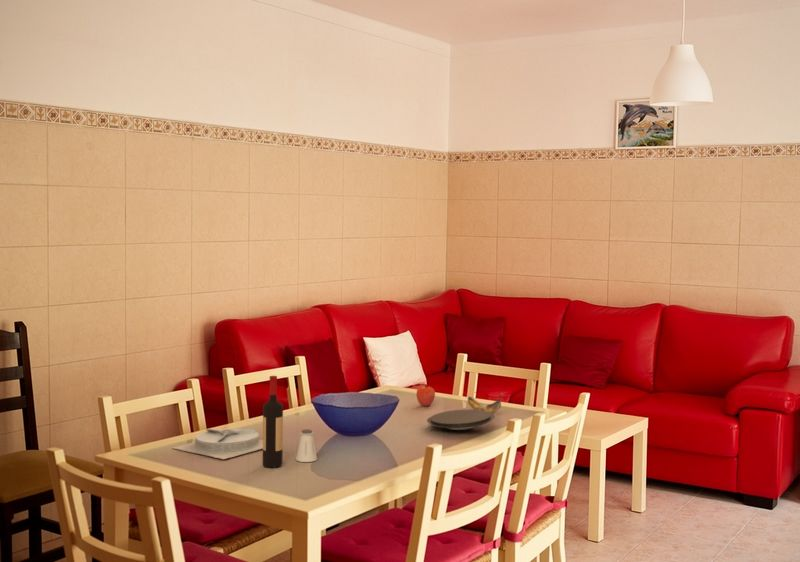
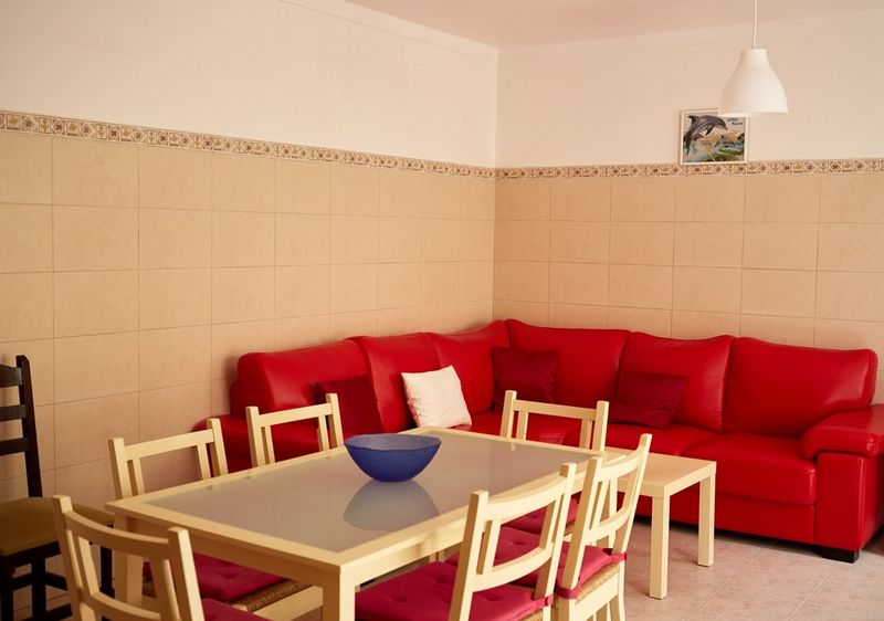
- plate [171,428,263,460]
- saltshaker [295,428,318,463]
- plate [426,408,496,431]
- wine bottle [262,375,284,469]
- banana [467,392,503,414]
- apple [415,383,436,407]
